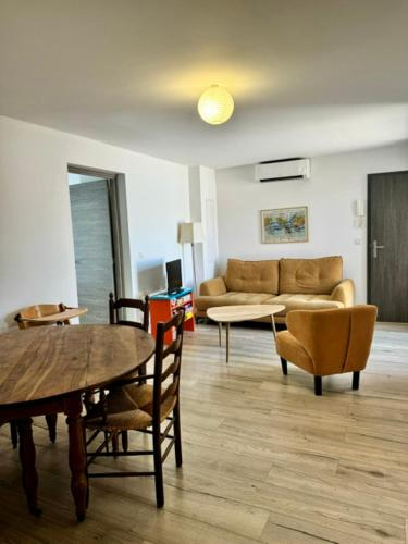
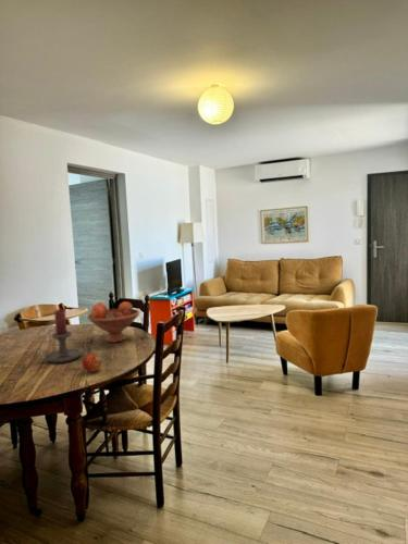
+ fruit [81,354,102,373]
+ fruit bowl [86,300,141,344]
+ candle holder [32,308,83,363]
